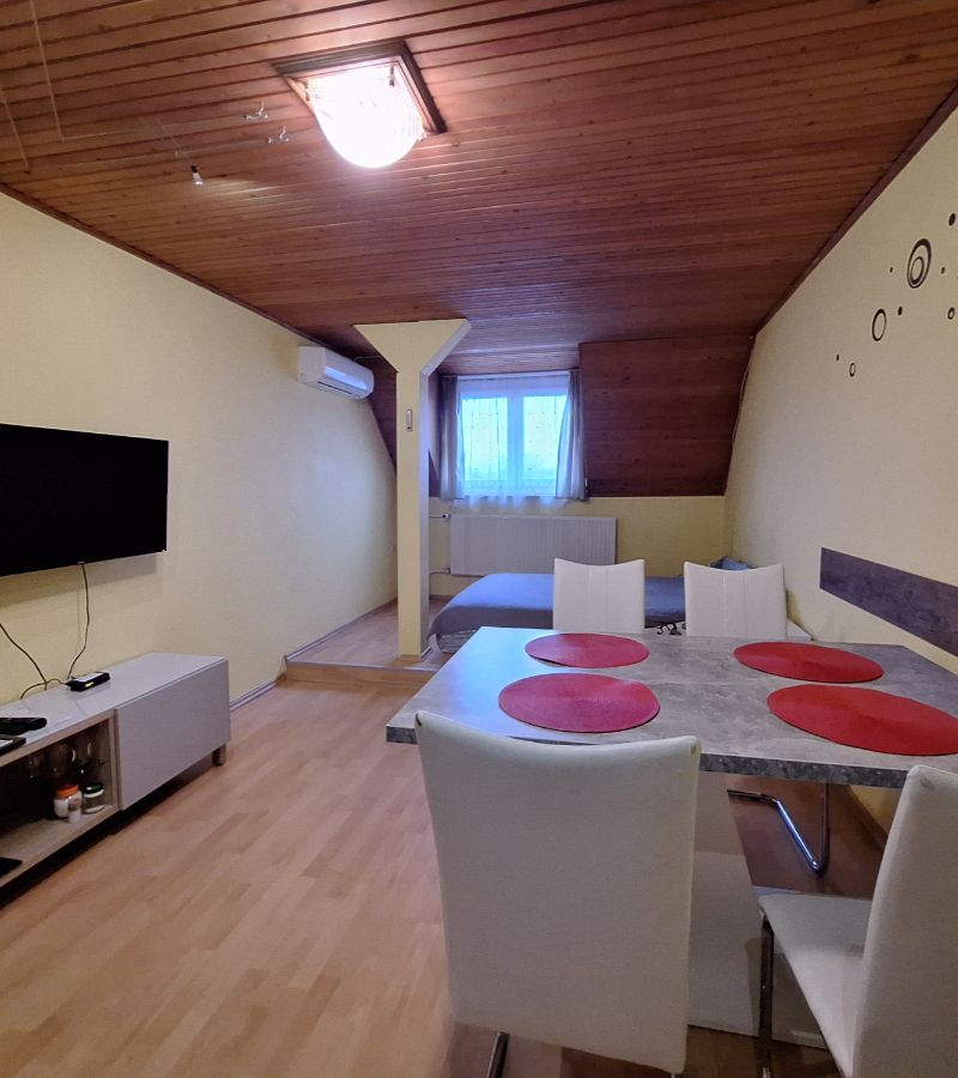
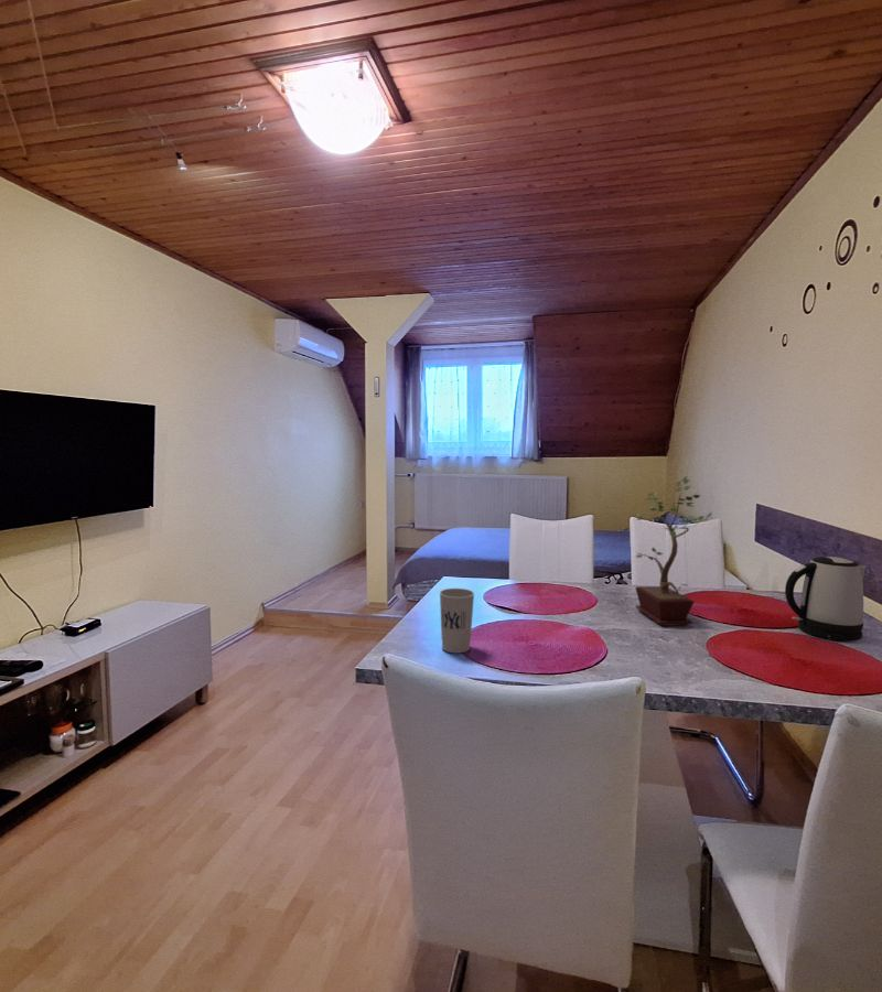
+ potted plant [634,475,713,627]
+ kettle [784,556,867,641]
+ cup [439,587,475,654]
